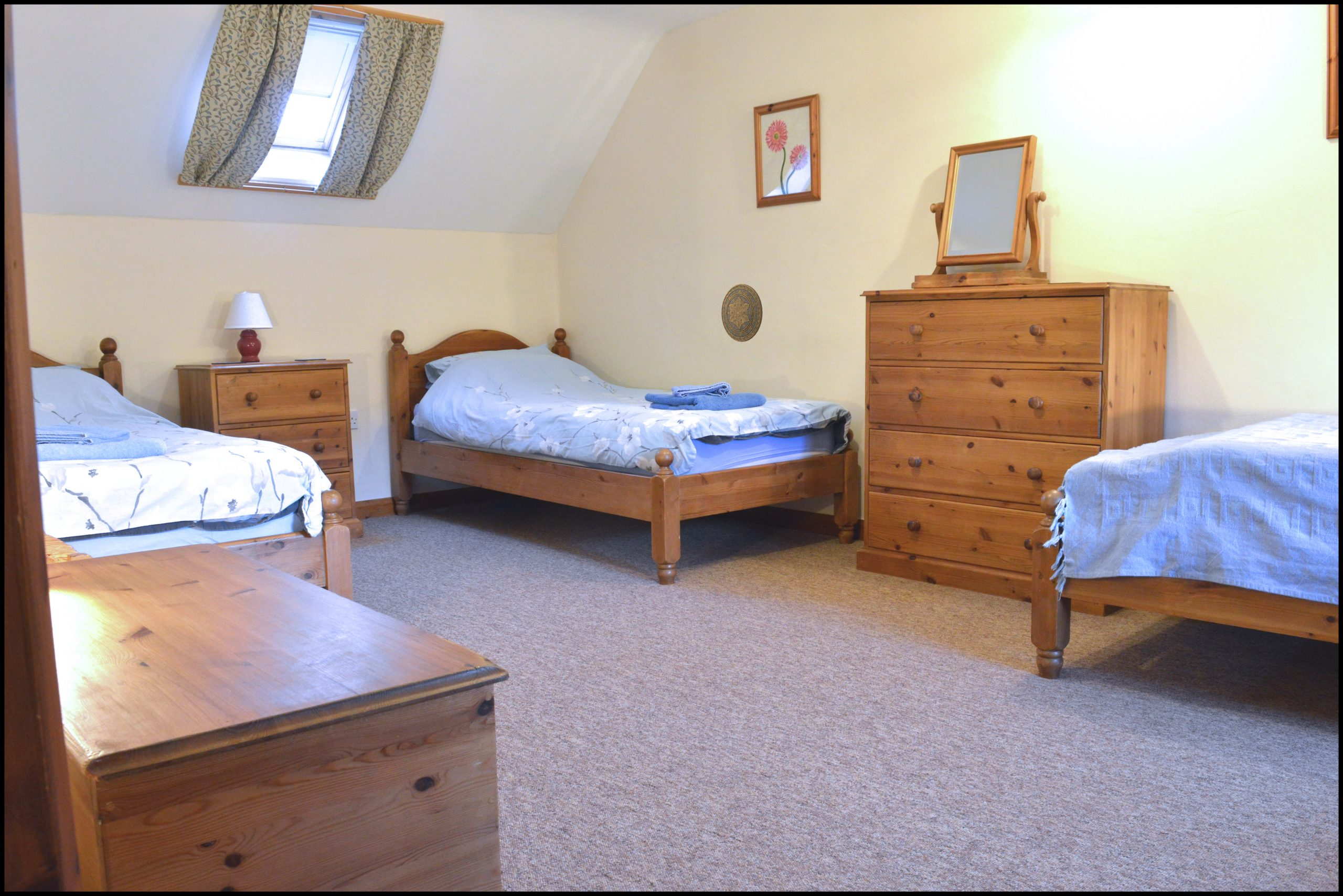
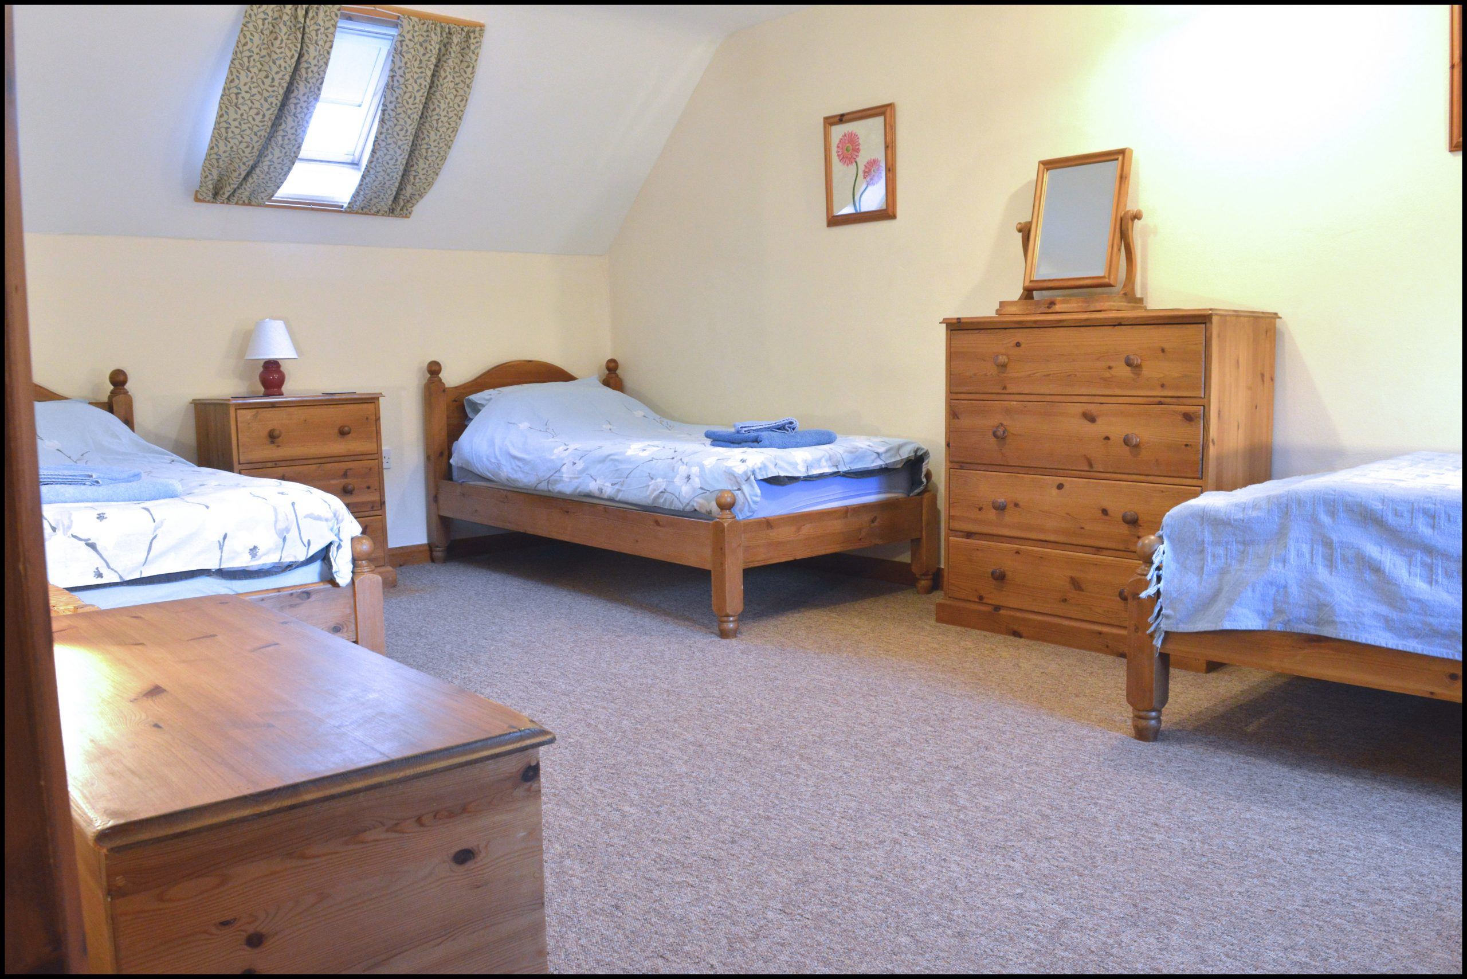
- decorative plate [721,283,763,343]
